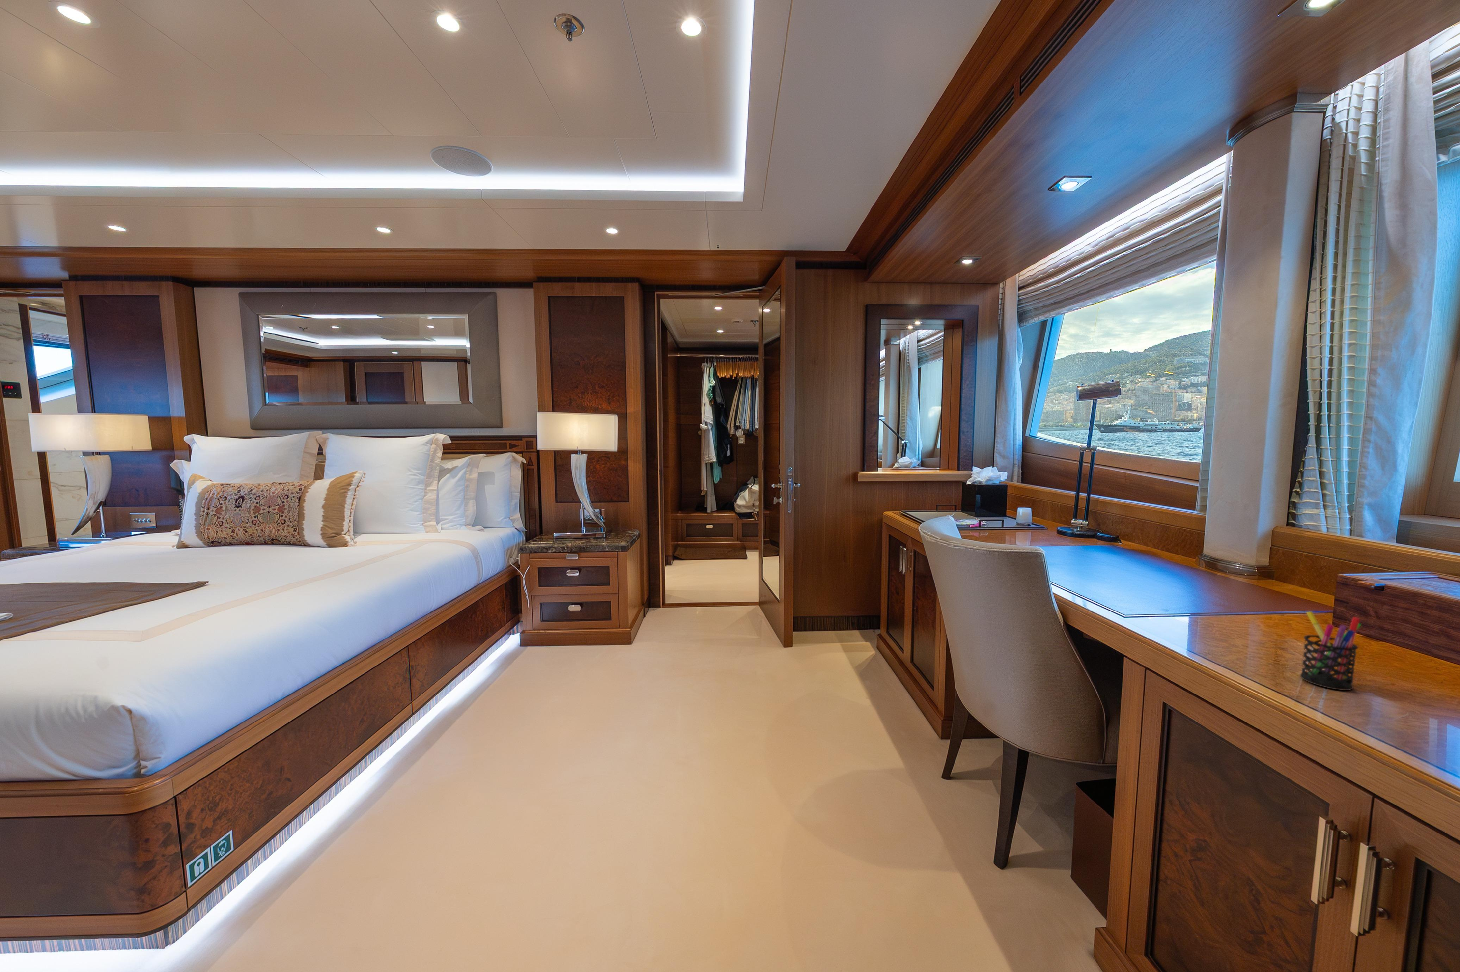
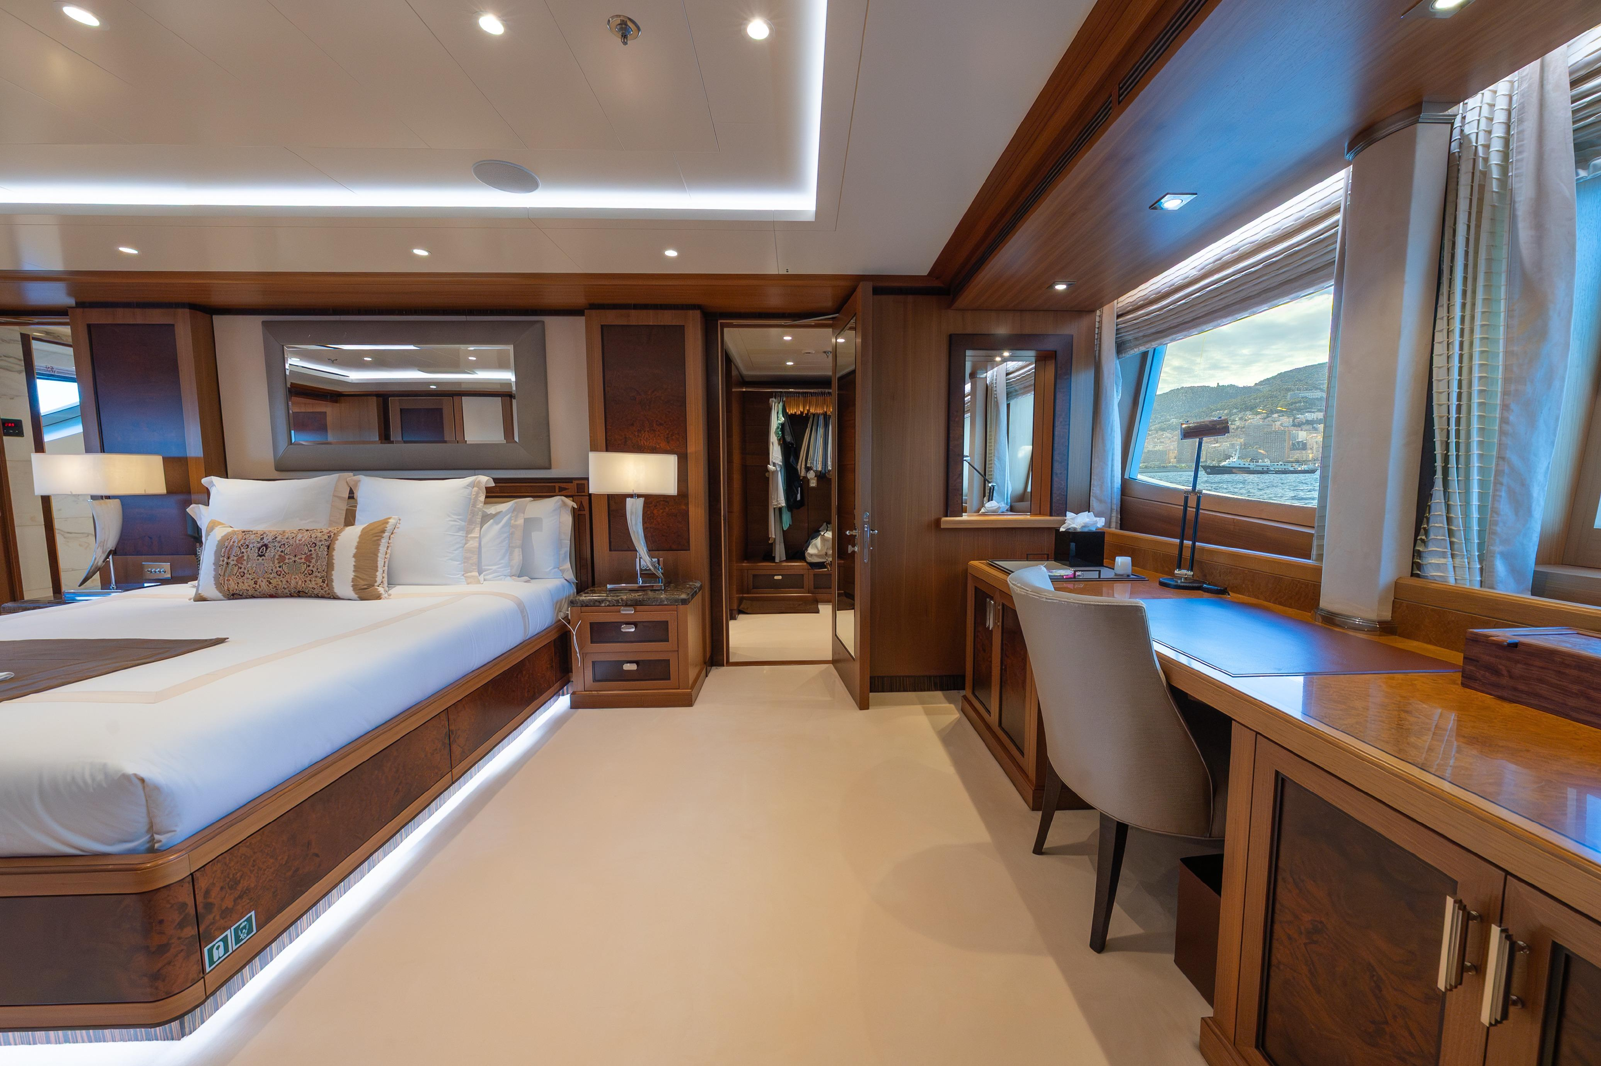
- pen holder [1299,611,1361,691]
